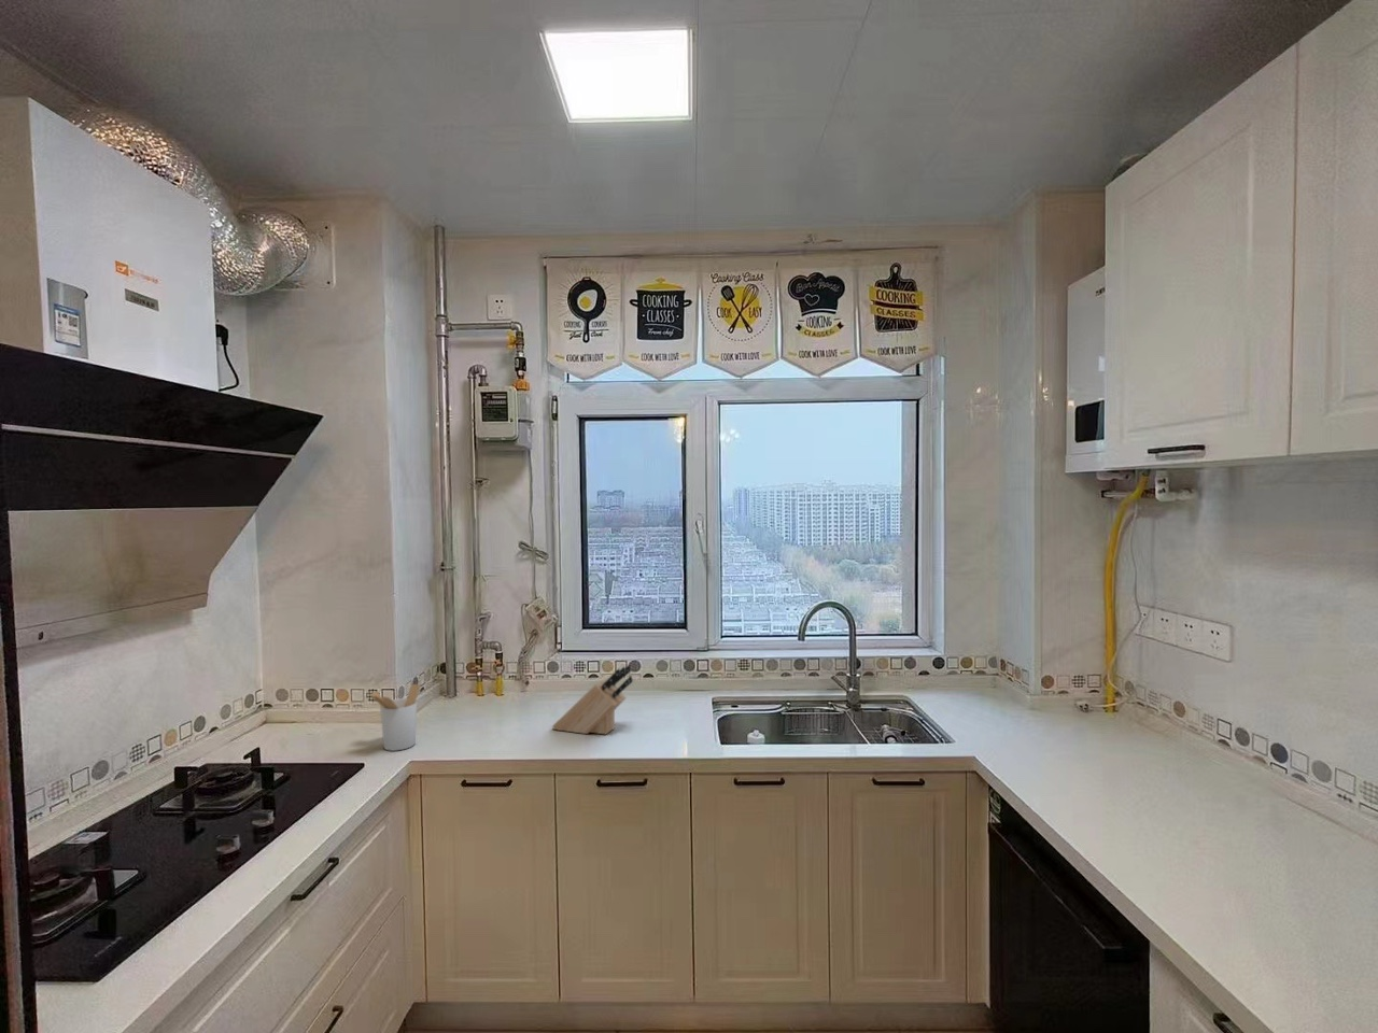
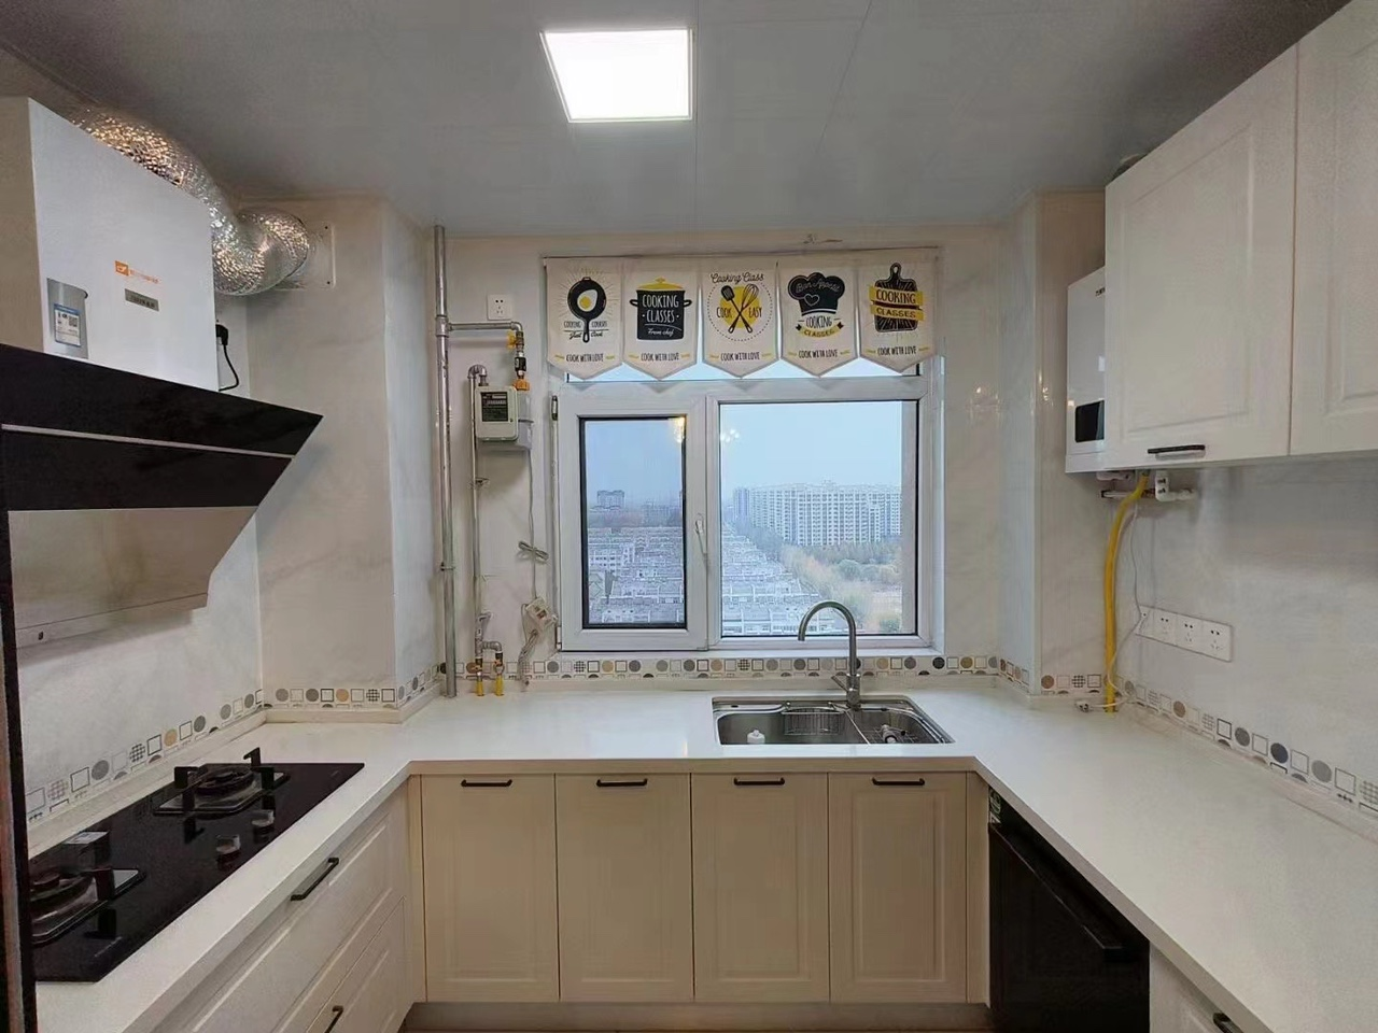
- knife block [551,664,634,736]
- utensil holder [368,684,421,752]
